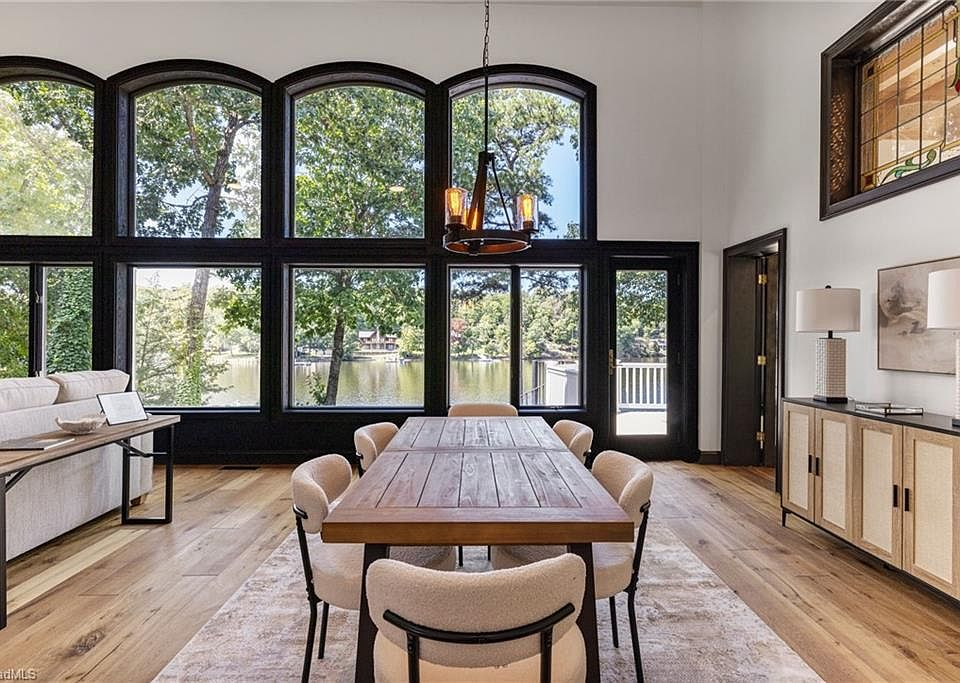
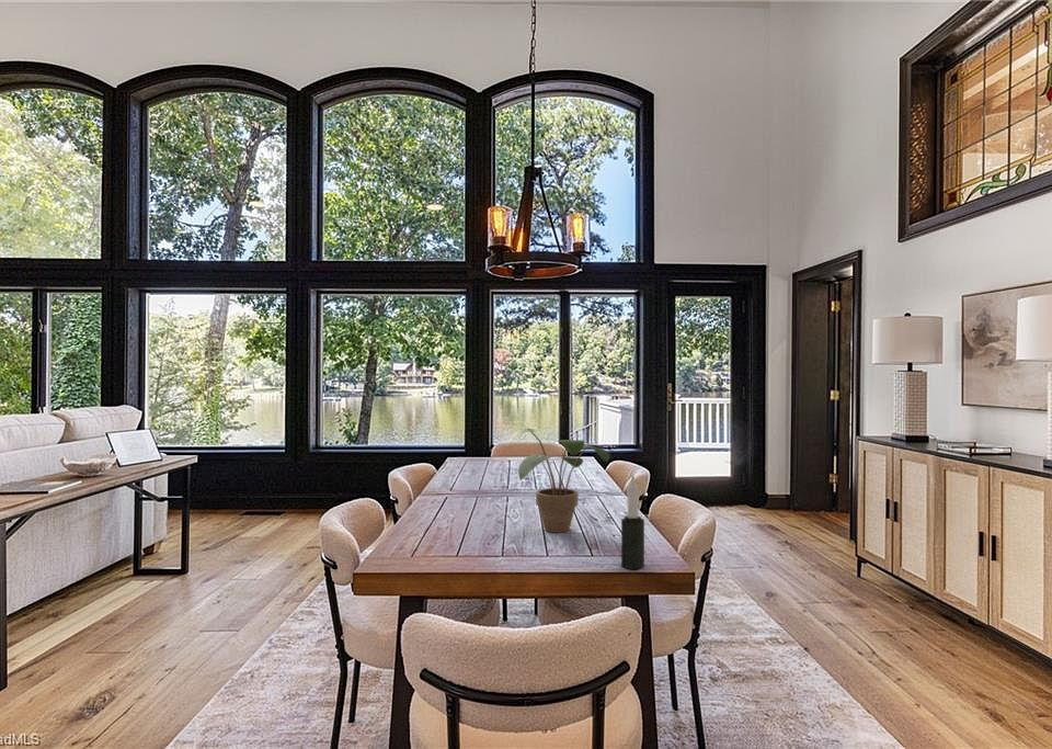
+ potted plant [506,427,610,533]
+ candle [620,474,645,570]
